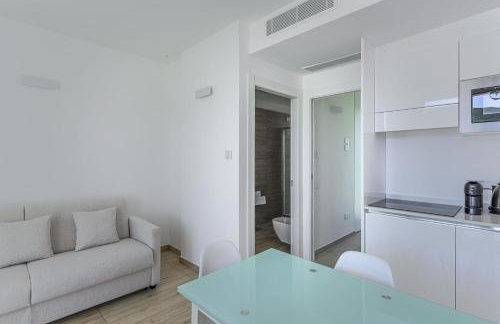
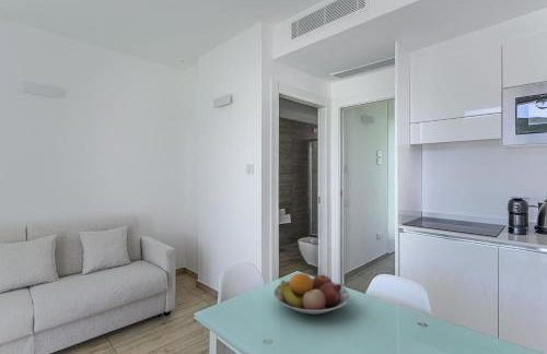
+ fruit bowl [272,272,351,316]
